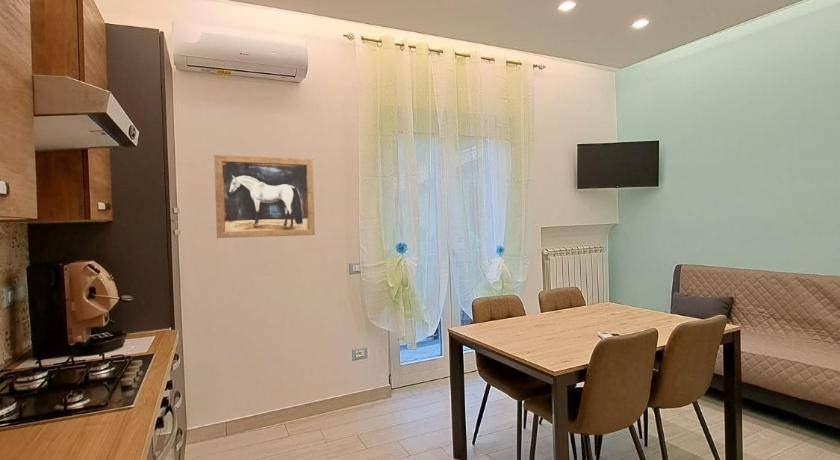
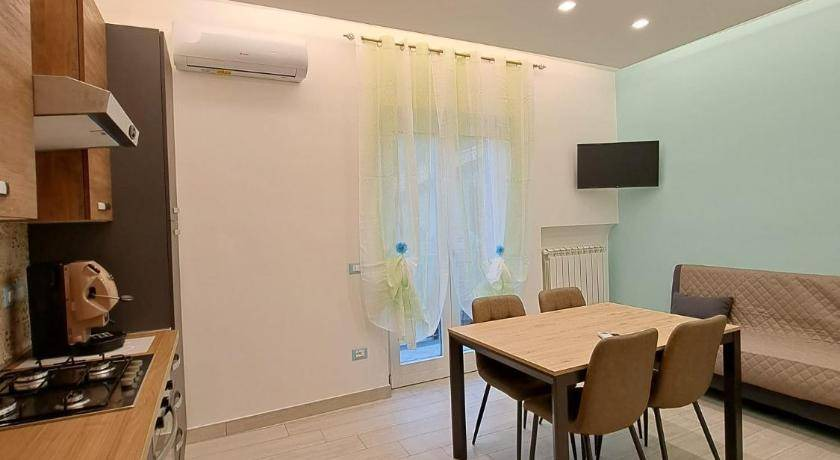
- wall art [213,154,316,239]
